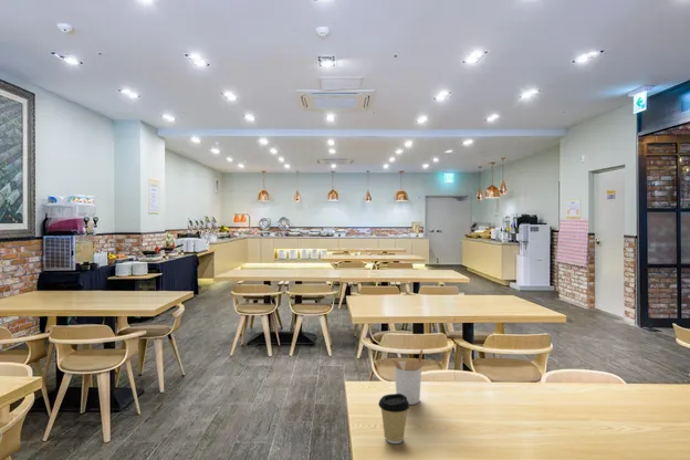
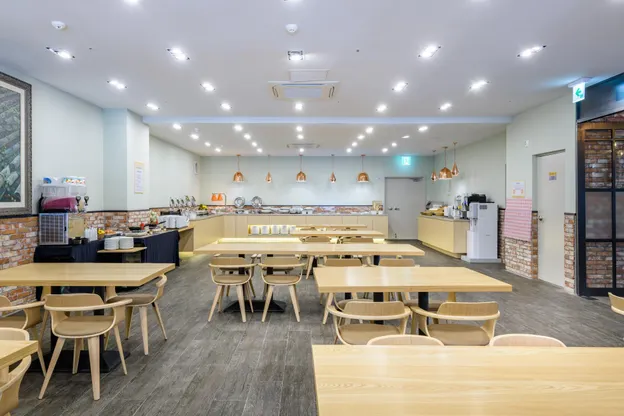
- utensil holder [389,347,428,406]
- coffee cup [377,393,410,445]
